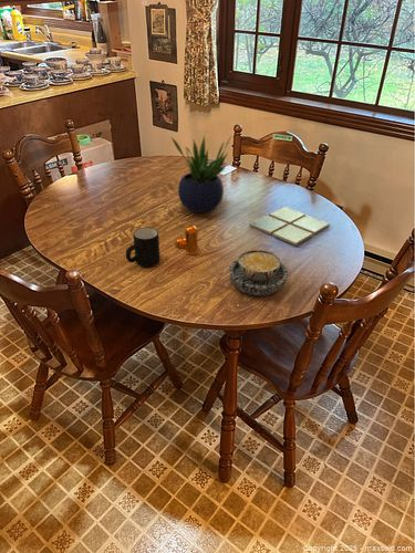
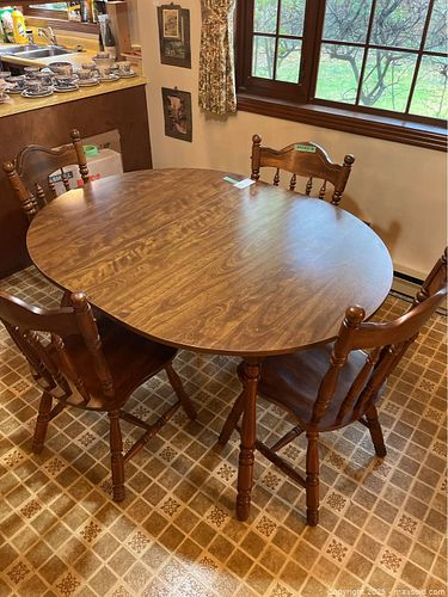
- mug [125,227,160,268]
- drink coaster [248,206,331,247]
- bowl [228,249,289,298]
- pepper shaker [174,225,199,255]
- potted plant [169,129,234,213]
